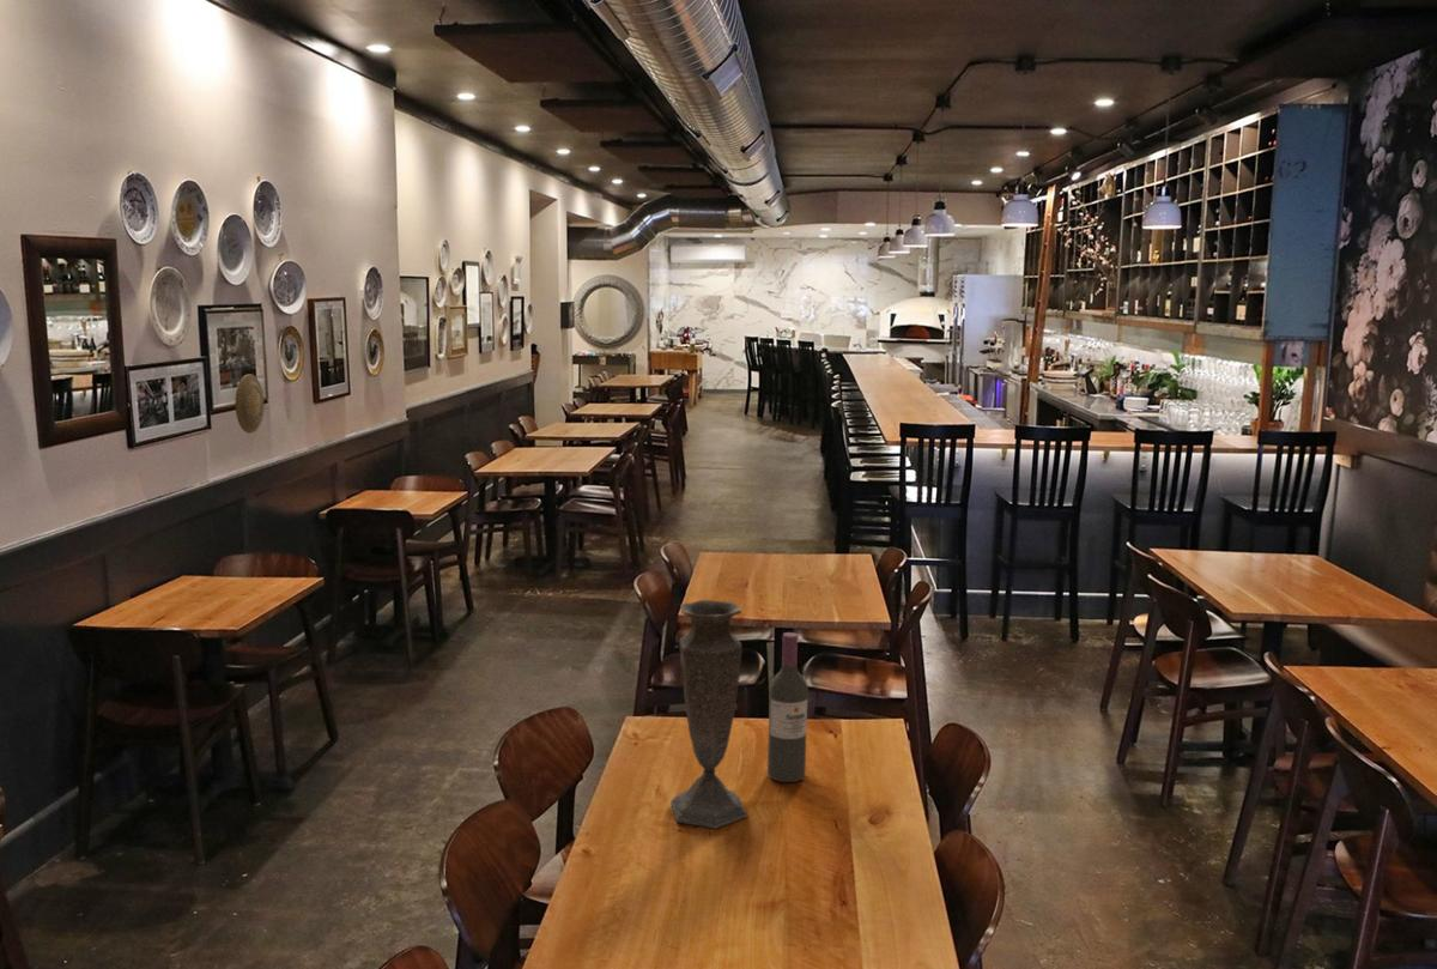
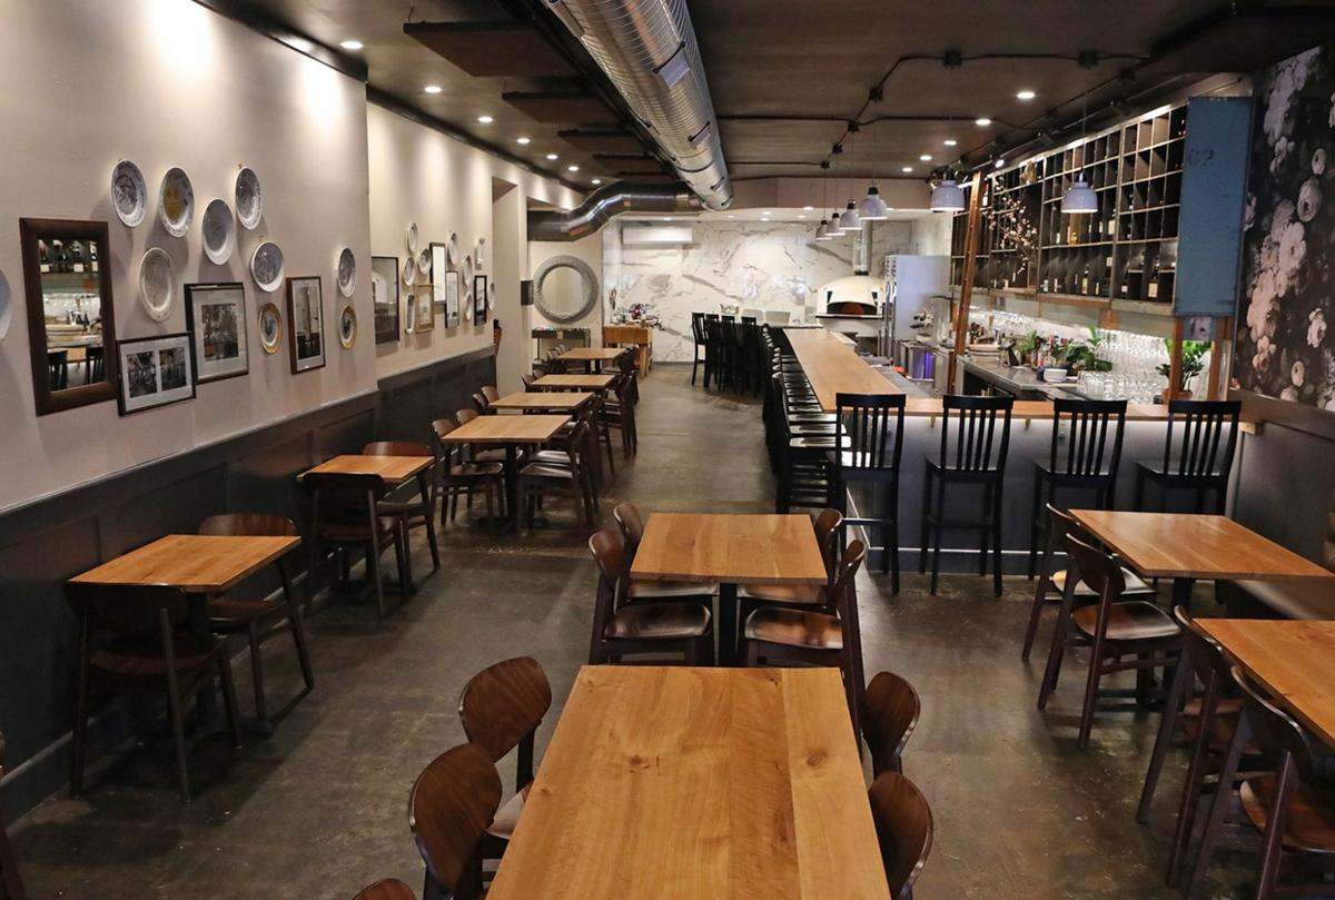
- vase [669,599,748,830]
- wine bottle [766,631,808,783]
- decorative plate [235,374,265,435]
